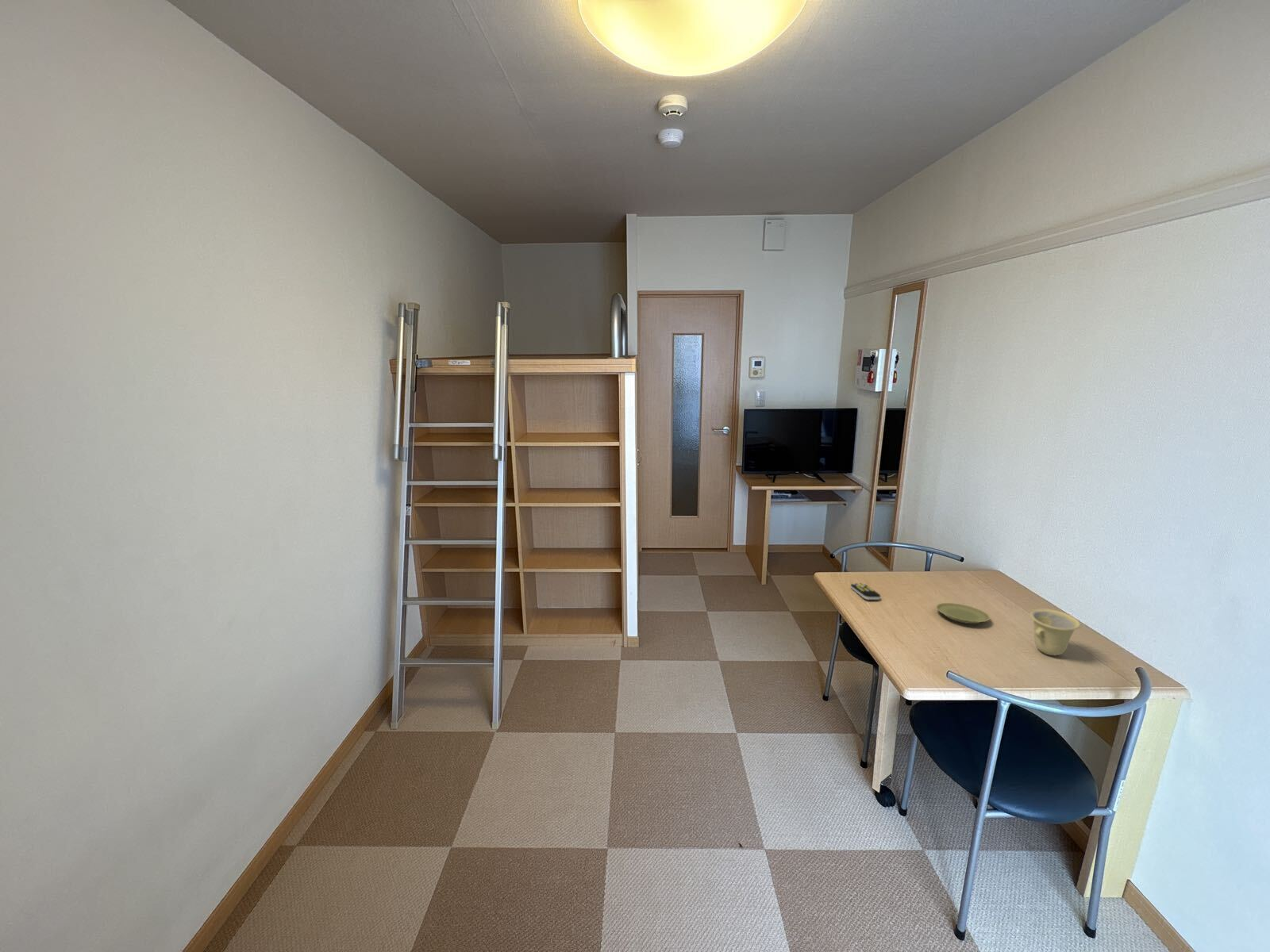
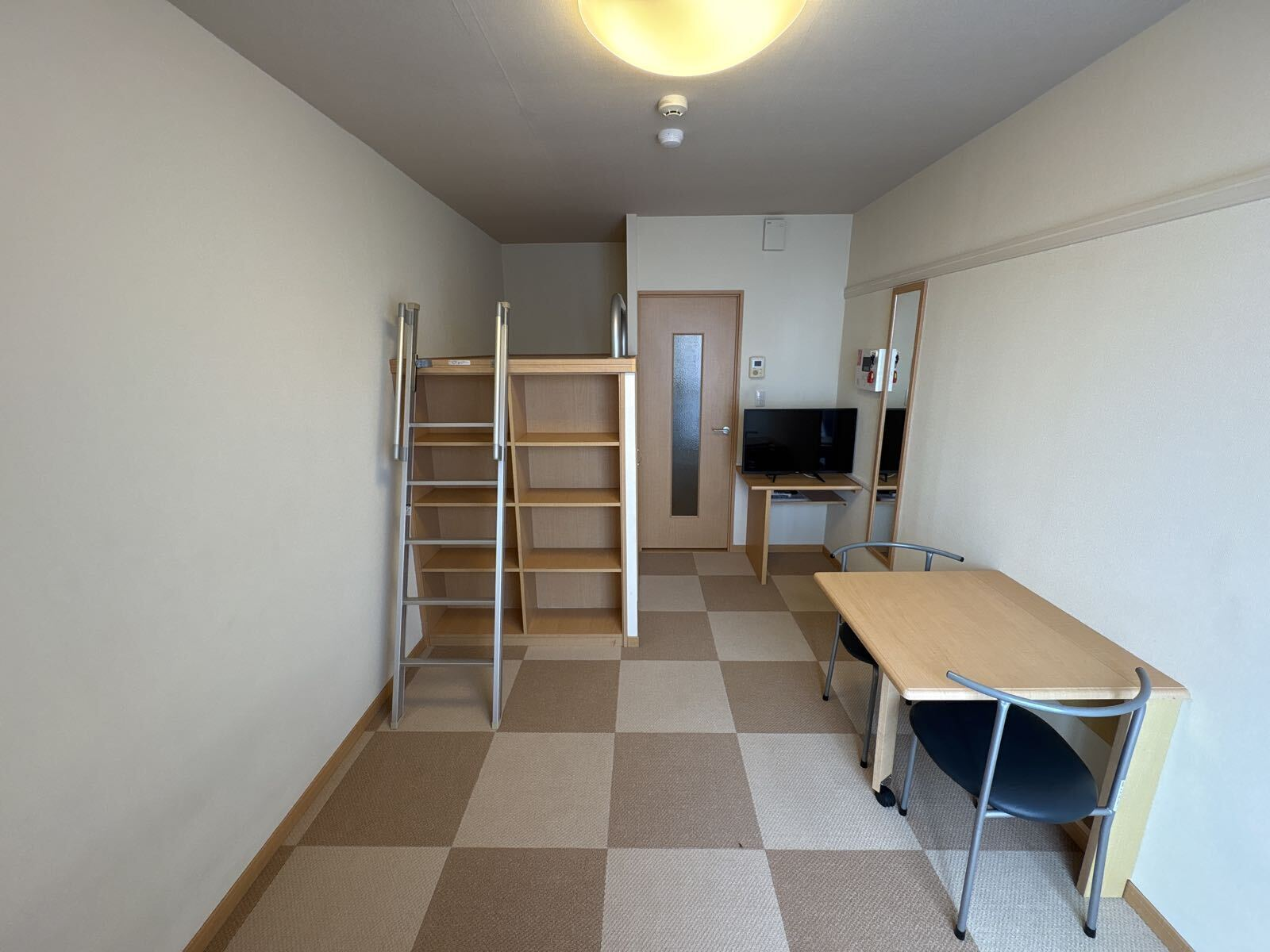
- remote control [849,582,881,601]
- plate [935,602,991,624]
- cup [1029,608,1081,656]
